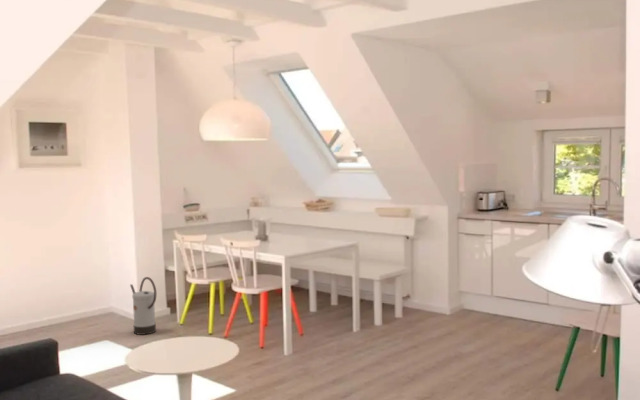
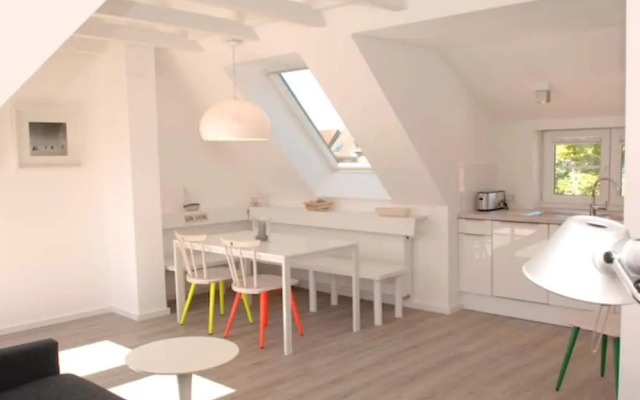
- watering can [129,276,157,336]
